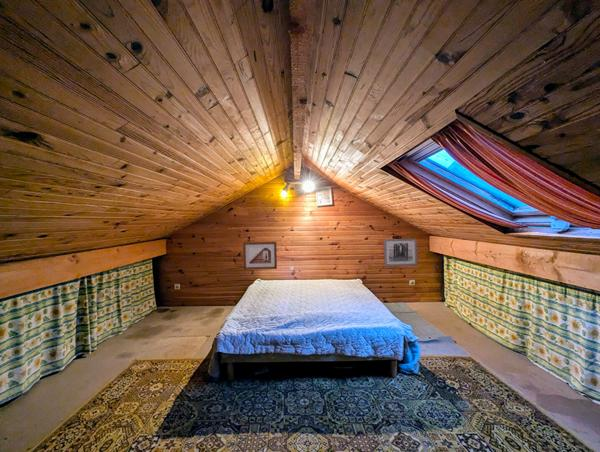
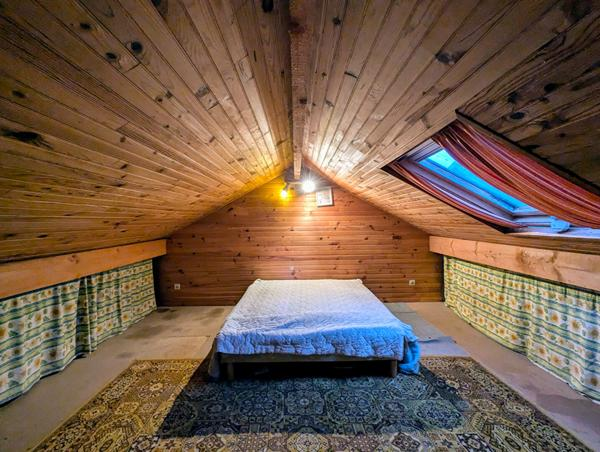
- picture frame [242,241,278,271]
- wall art [383,238,419,267]
